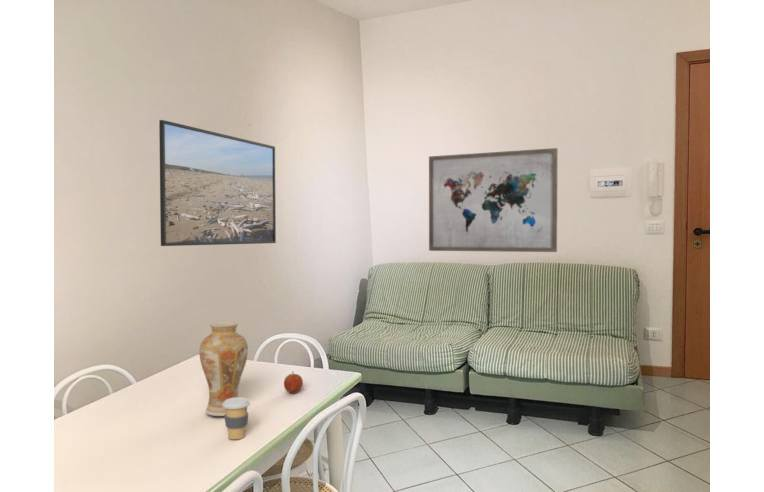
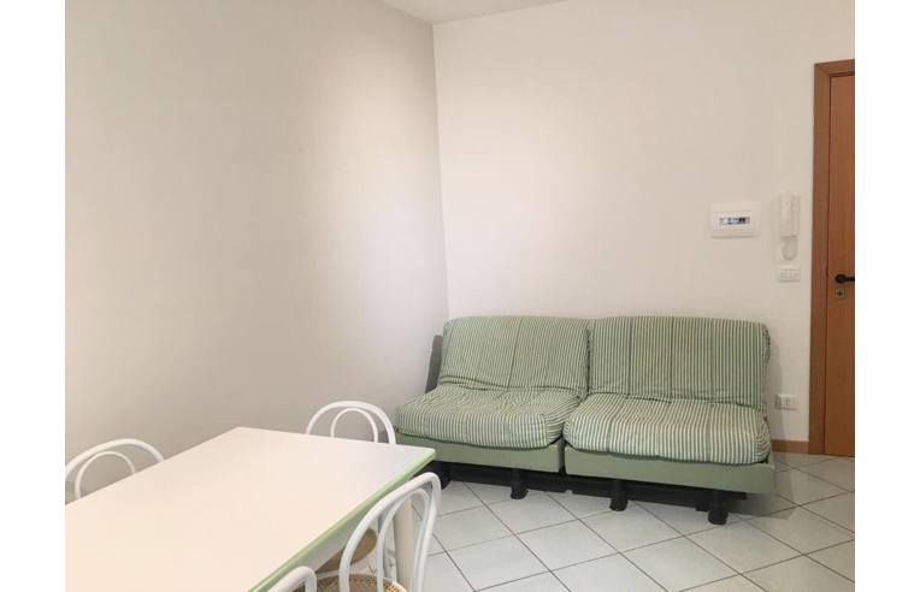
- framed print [158,119,277,247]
- wall art [428,147,558,253]
- coffee cup [222,396,251,440]
- vase [198,321,249,417]
- fruit [283,370,304,395]
